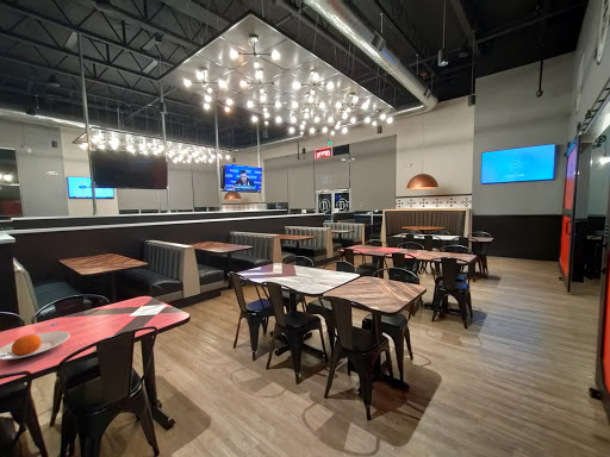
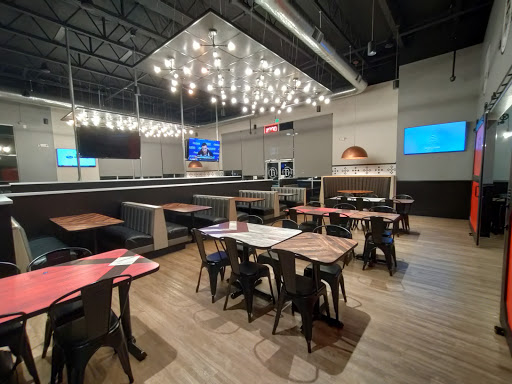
- plate [0,330,70,361]
